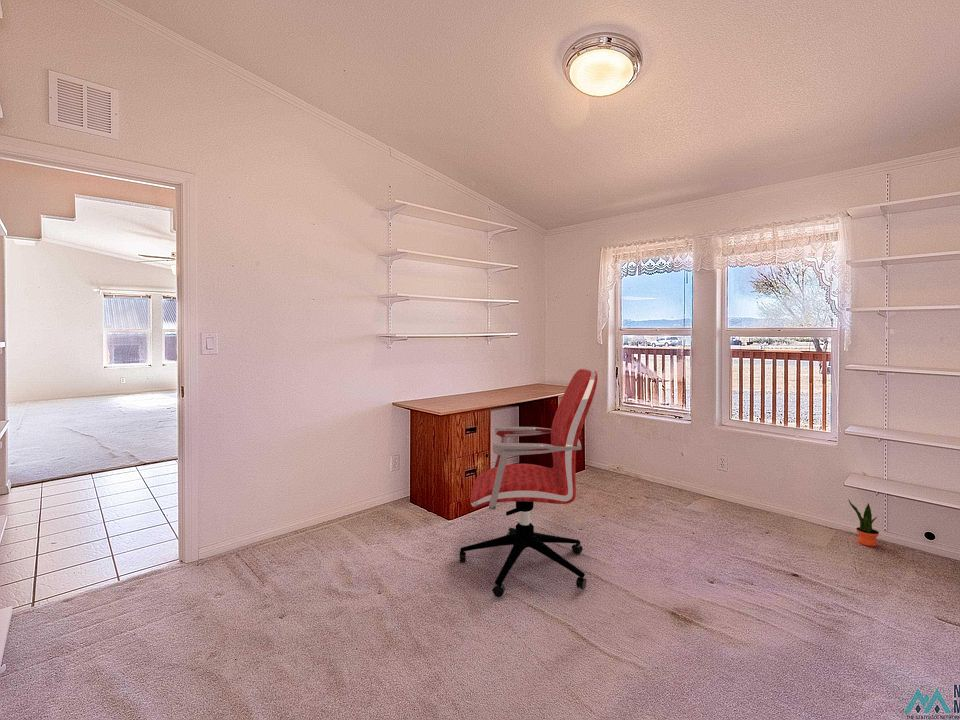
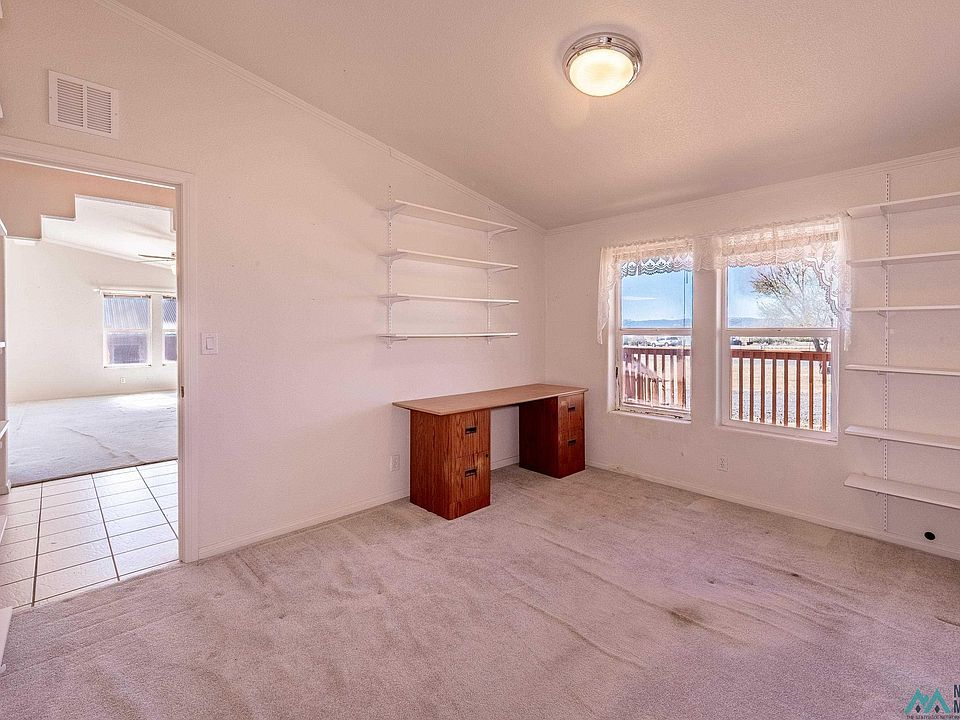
- office chair [459,368,599,598]
- potted plant [847,498,880,547]
